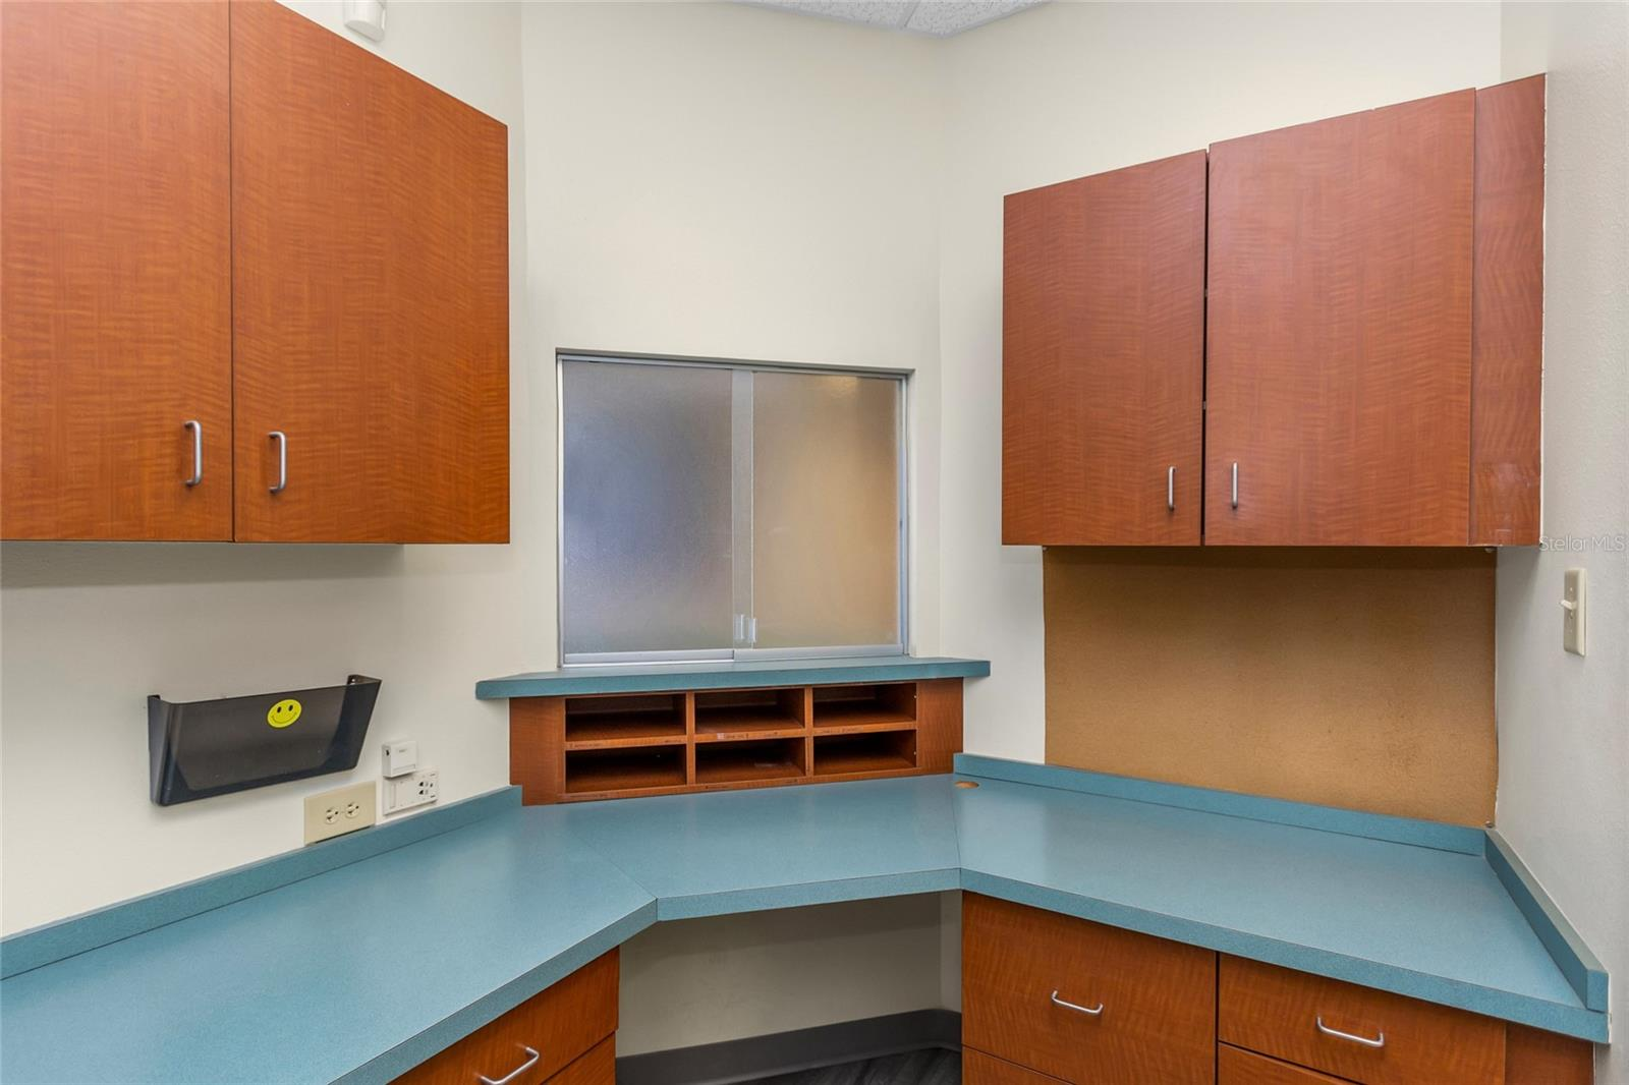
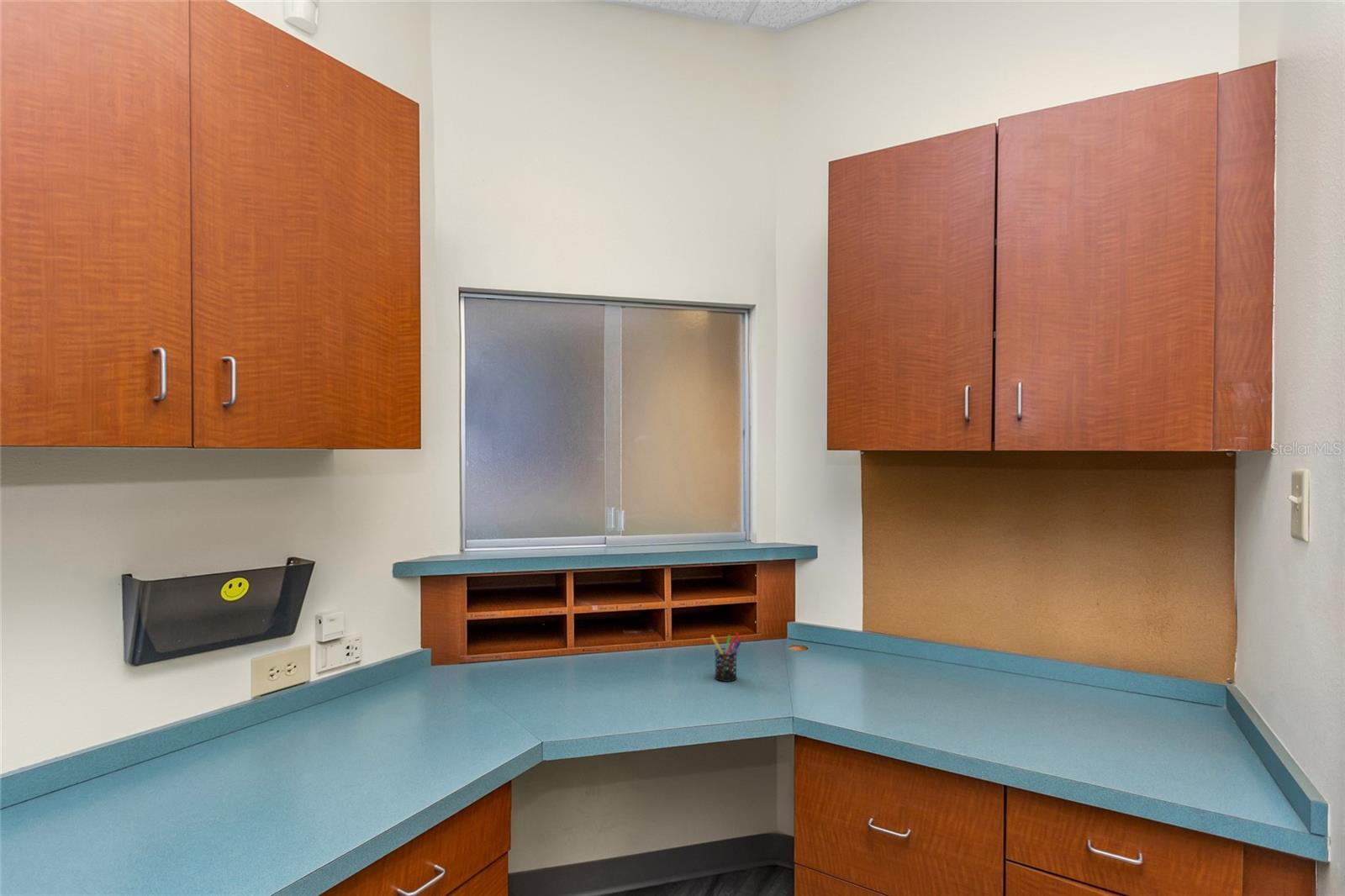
+ pen holder [710,632,741,683]
